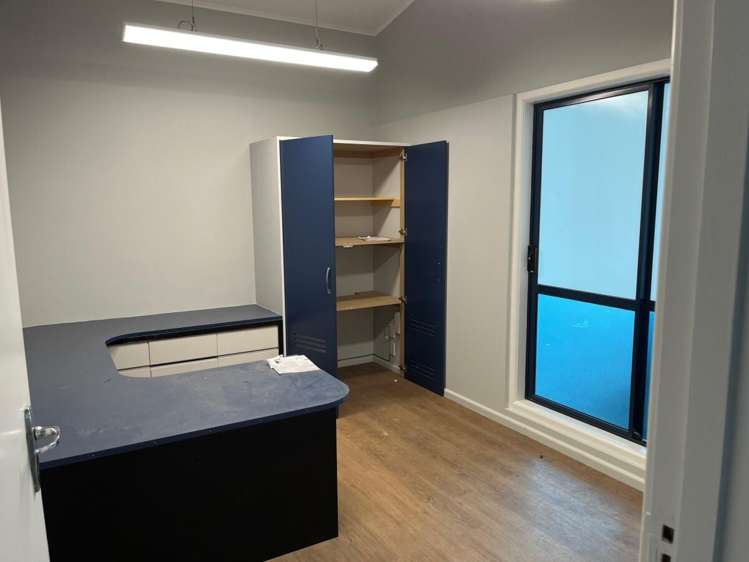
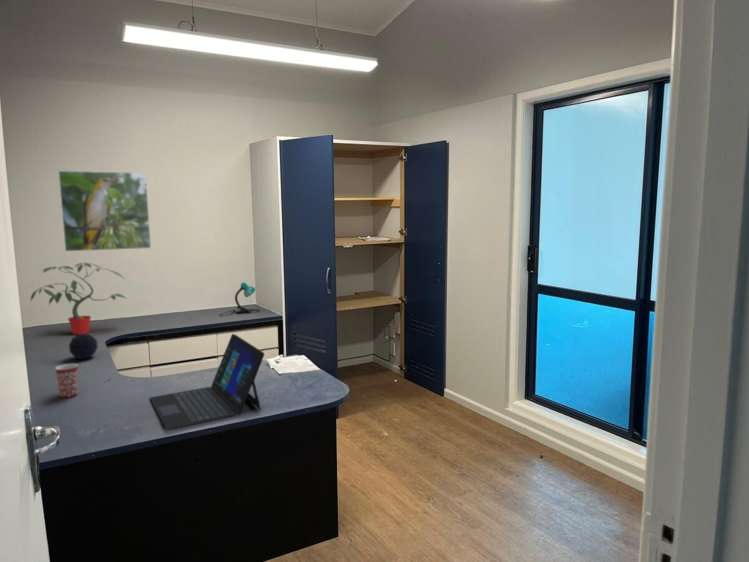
+ laptop [149,333,266,431]
+ desk lamp [219,281,260,317]
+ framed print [57,170,152,253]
+ mug [54,363,79,398]
+ potted plant [29,261,127,335]
+ decorative orb [68,333,99,360]
